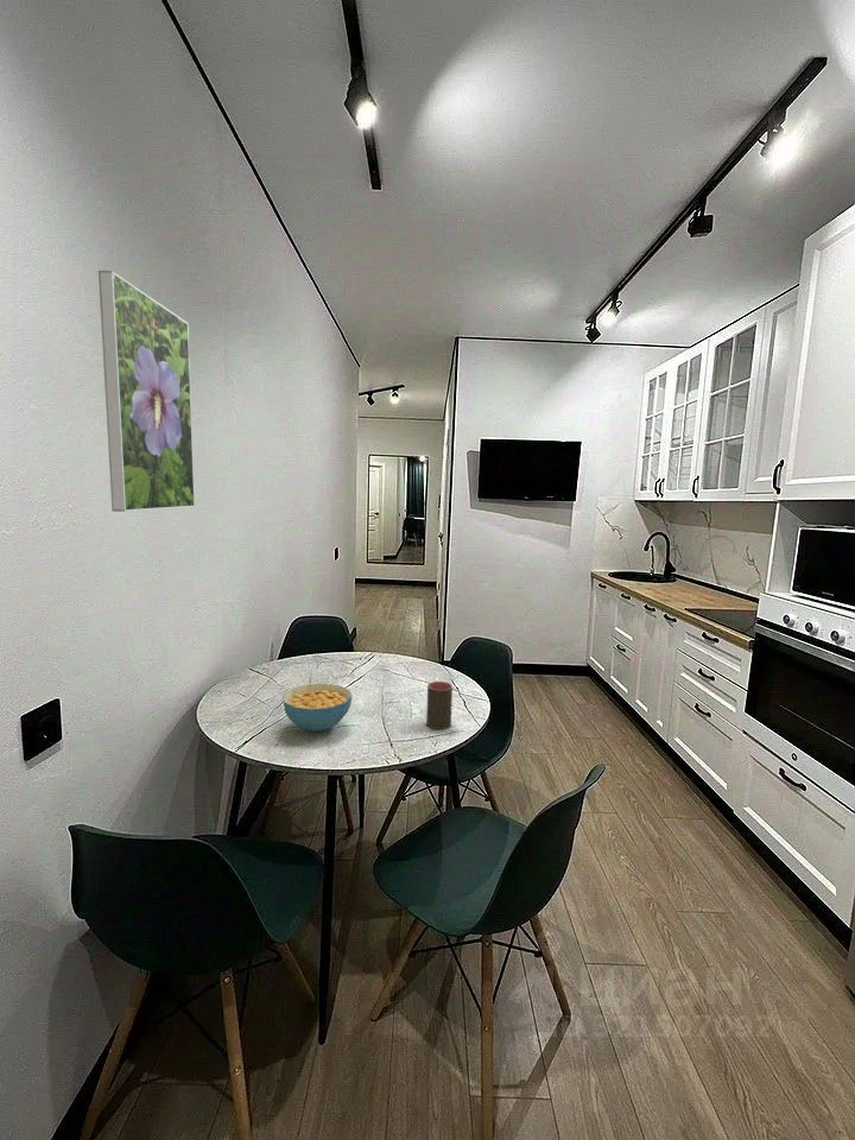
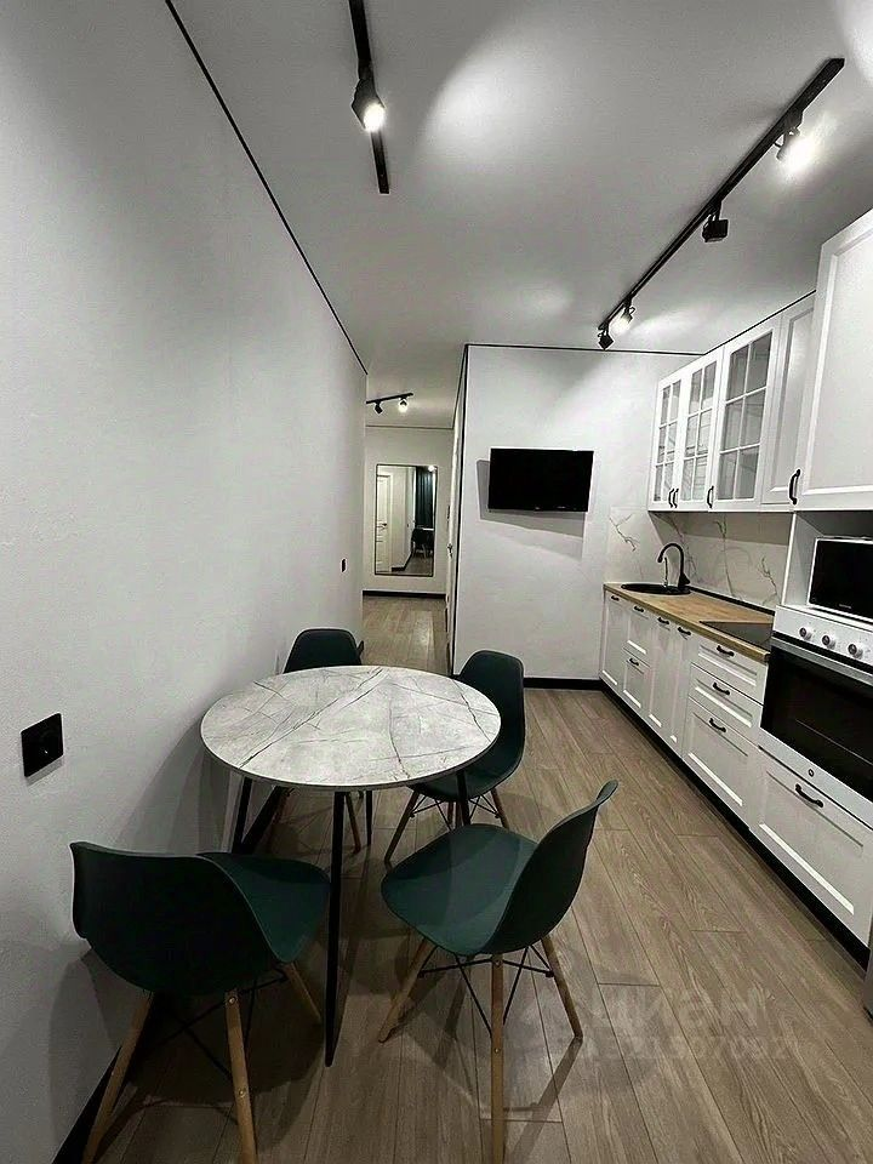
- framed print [97,270,196,513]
- cup [425,680,454,730]
- cereal bowl [281,683,353,733]
